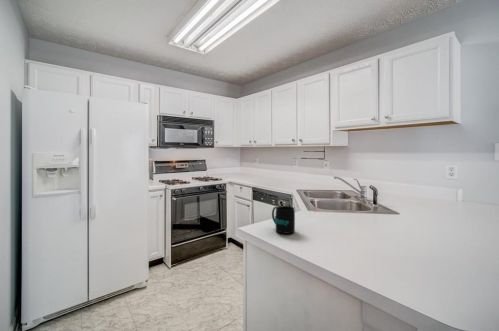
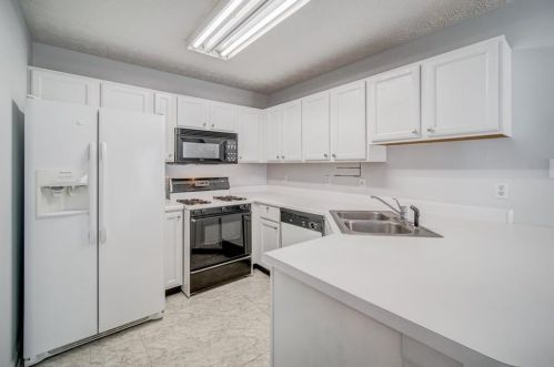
- mug [271,205,296,235]
